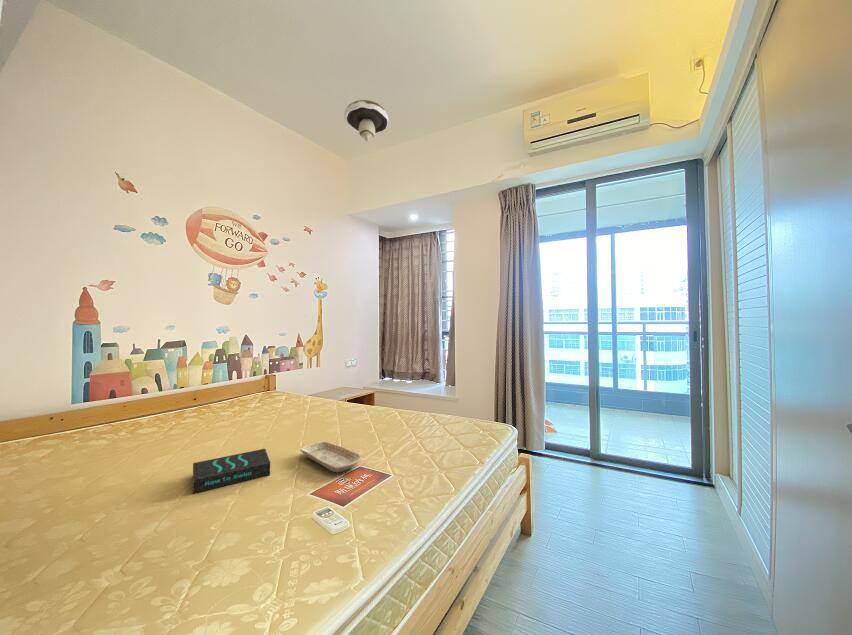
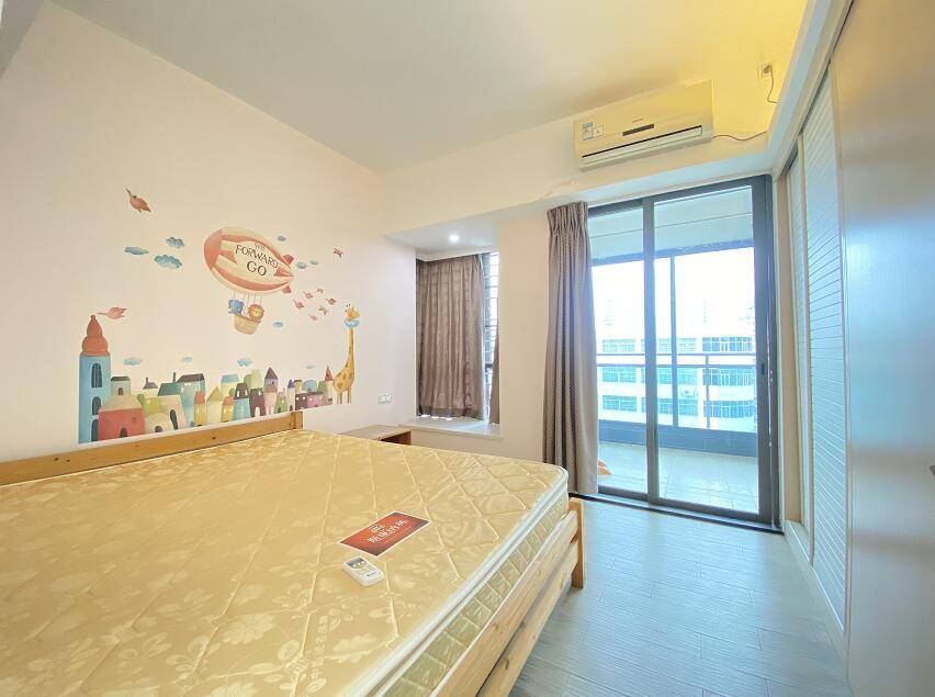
- tray [299,441,363,473]
- book [192,448,271,495]
- mushroom [343,99,389,142]
